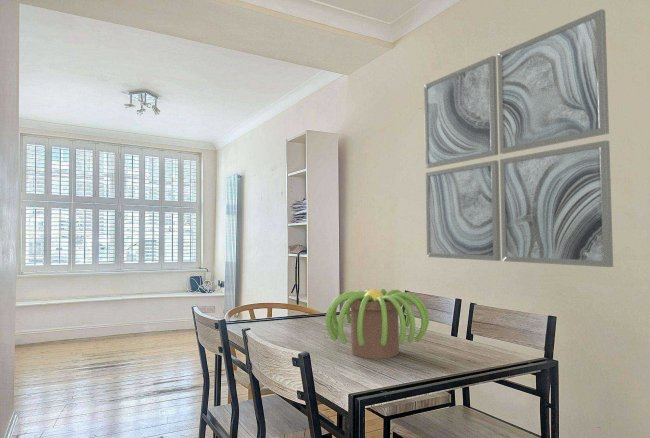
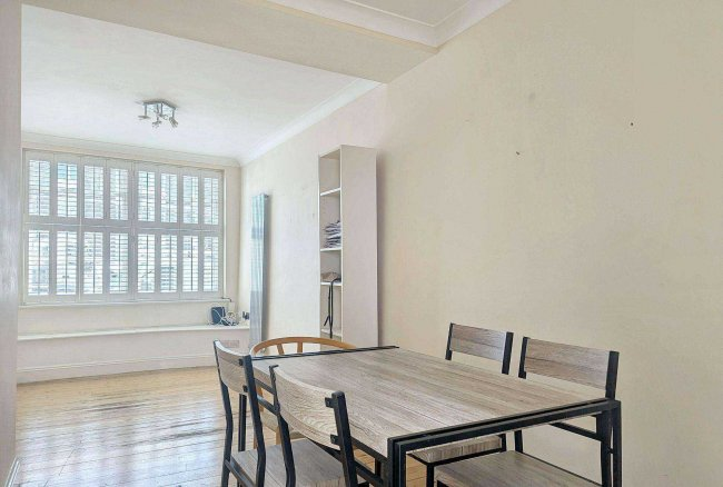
- wall art [423,8,614,268]
- plant [325,288,430,360]
